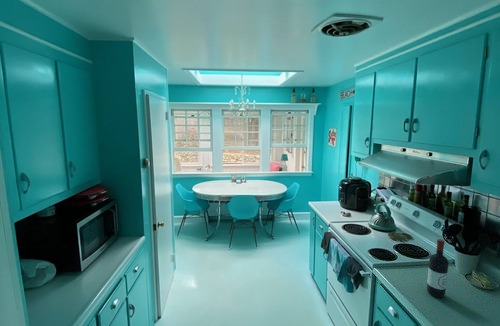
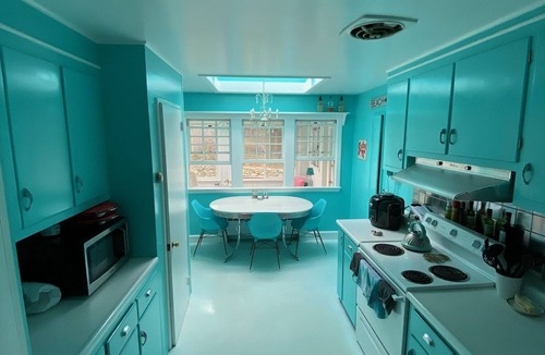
- wine bottle [426,238,450,298]
